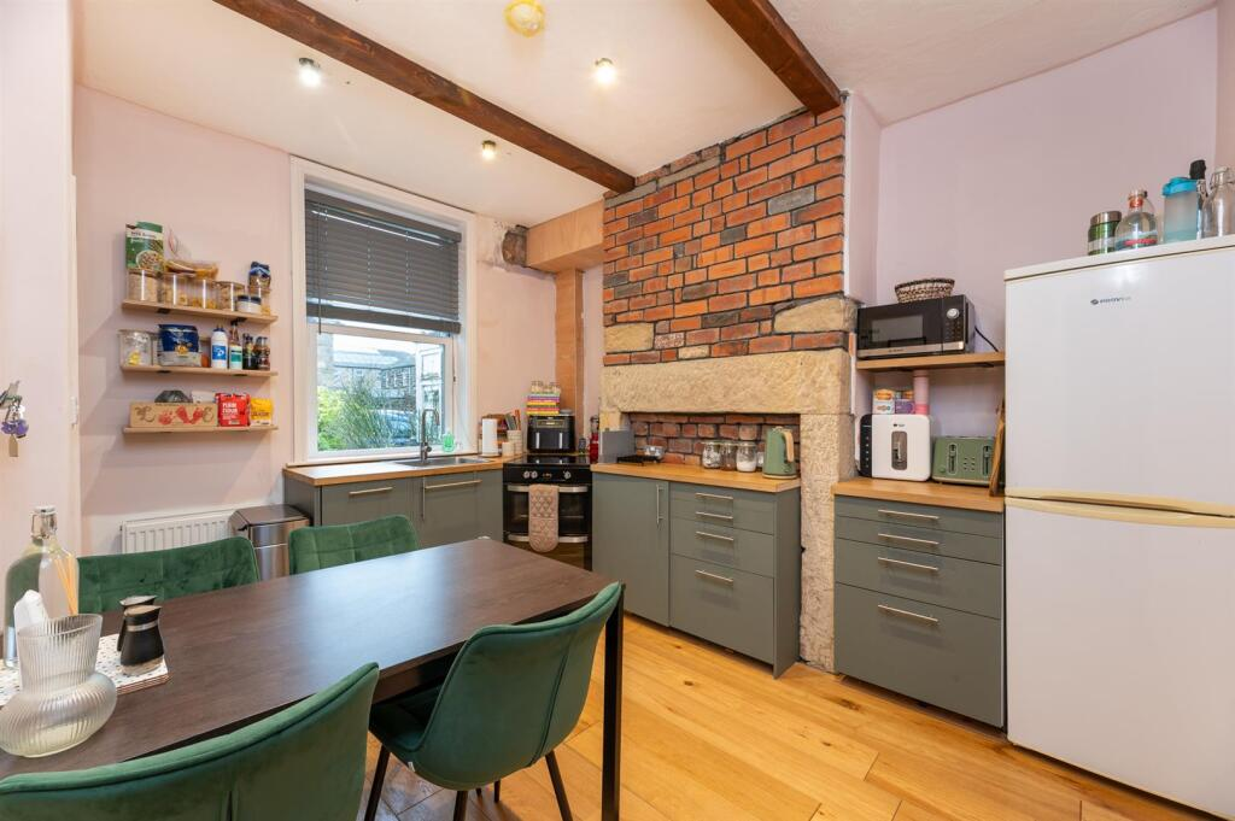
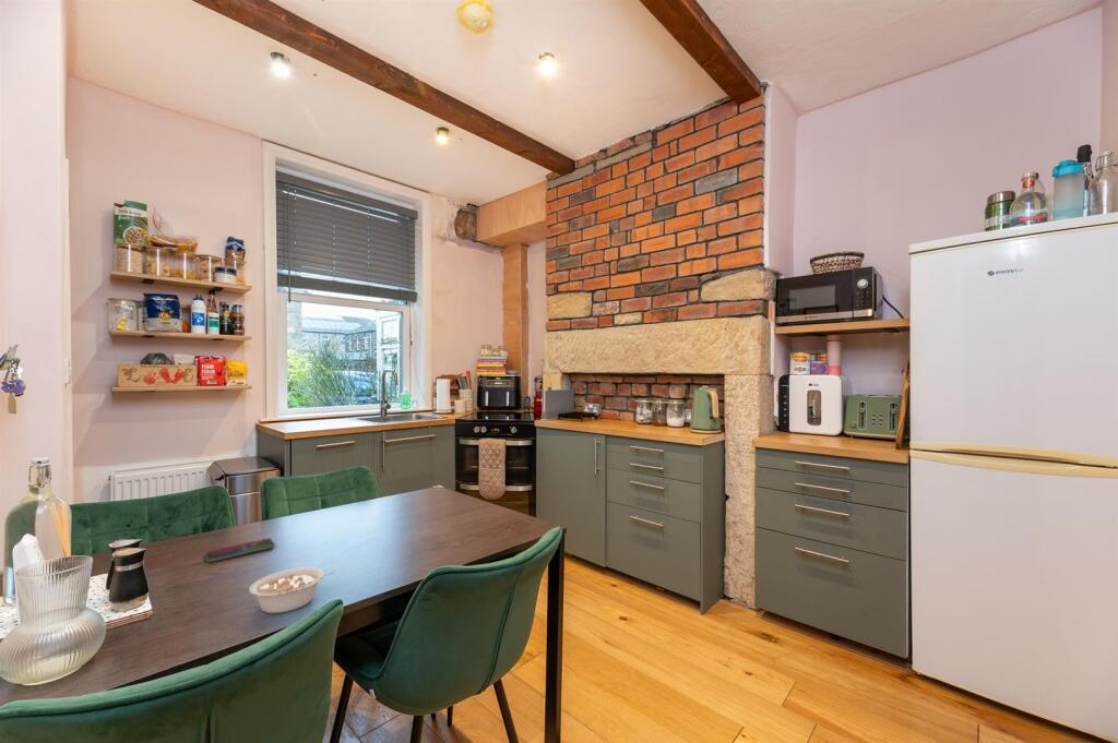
+ smartphone [204,537,276,563]
+ legume [248,566,337,614]
